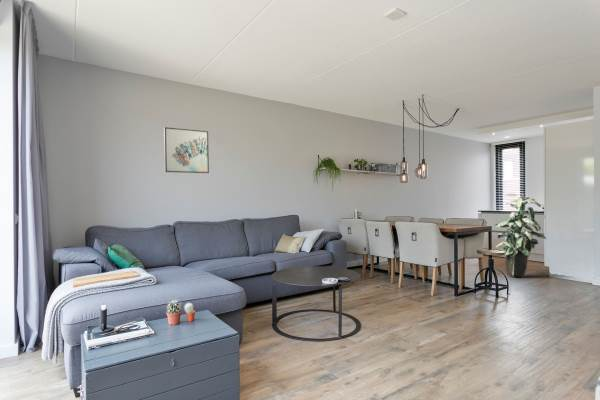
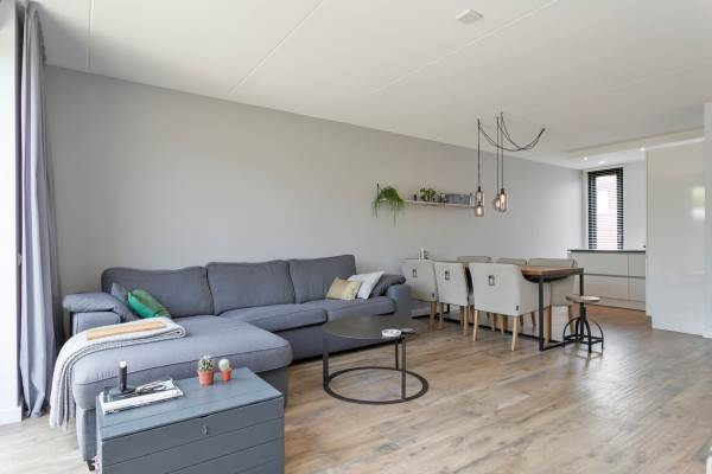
- indoor plant [493,193,547,279]
- wall art [163,126,210,174]
